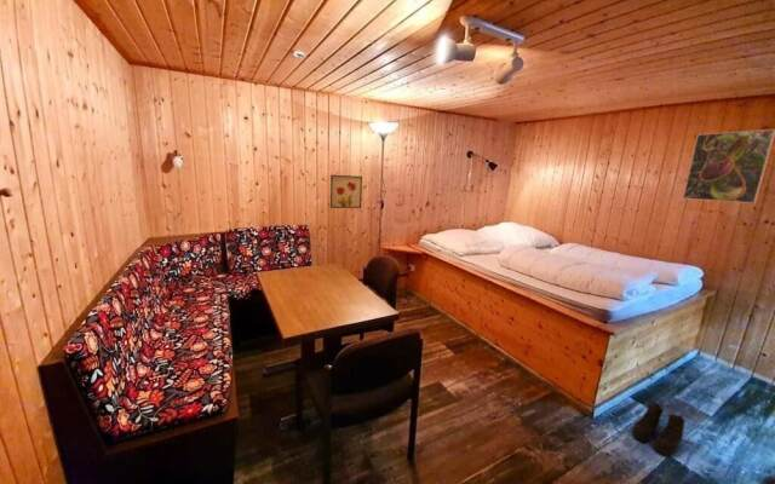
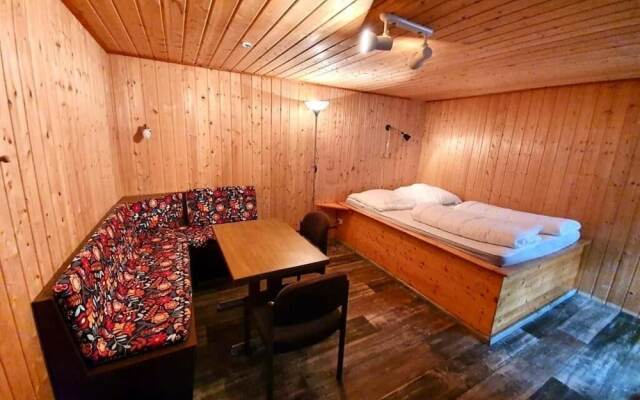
- boots [630,402,687,456]
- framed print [682,128,775,204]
- wall art [329,174,363,209]
